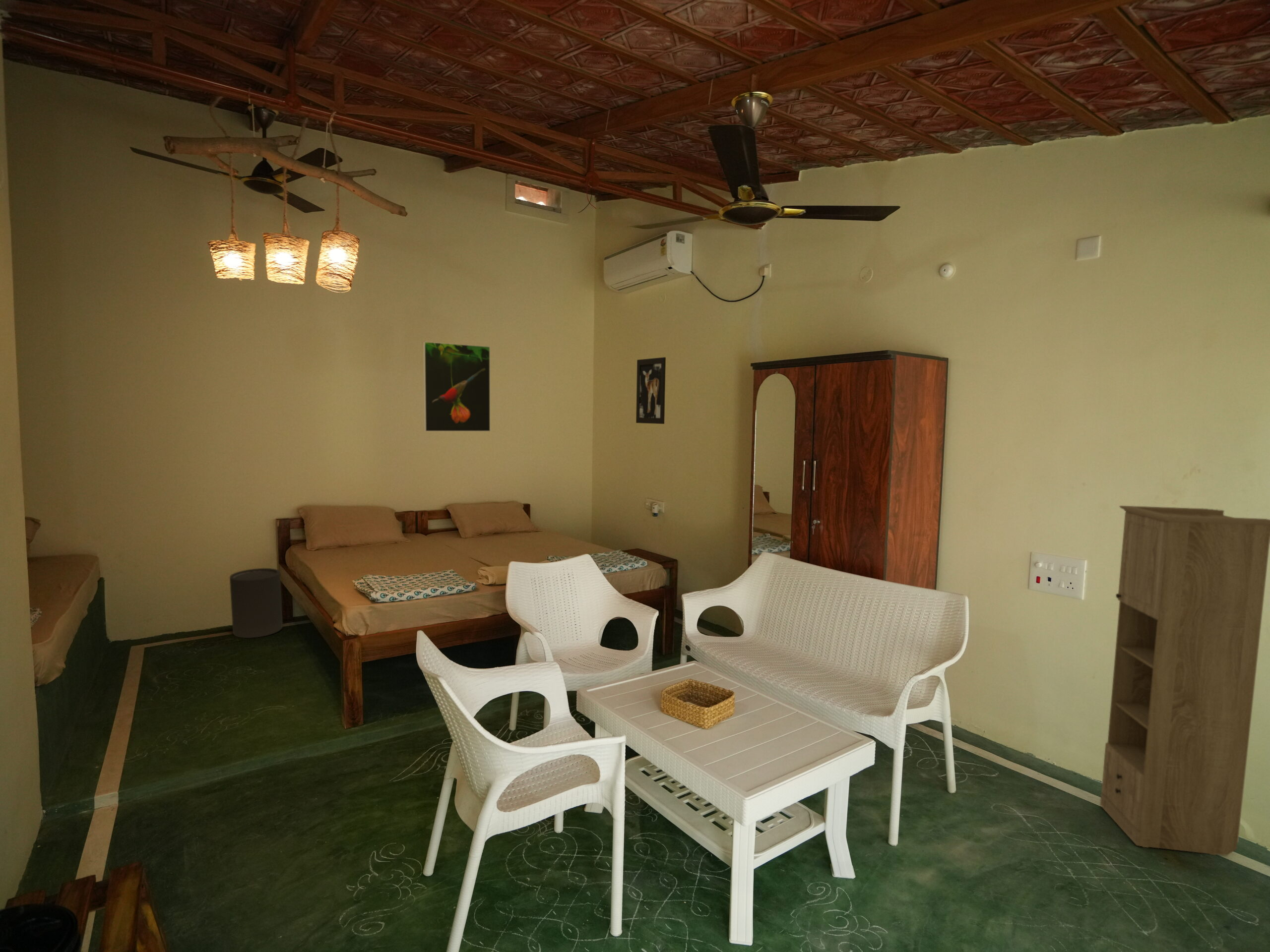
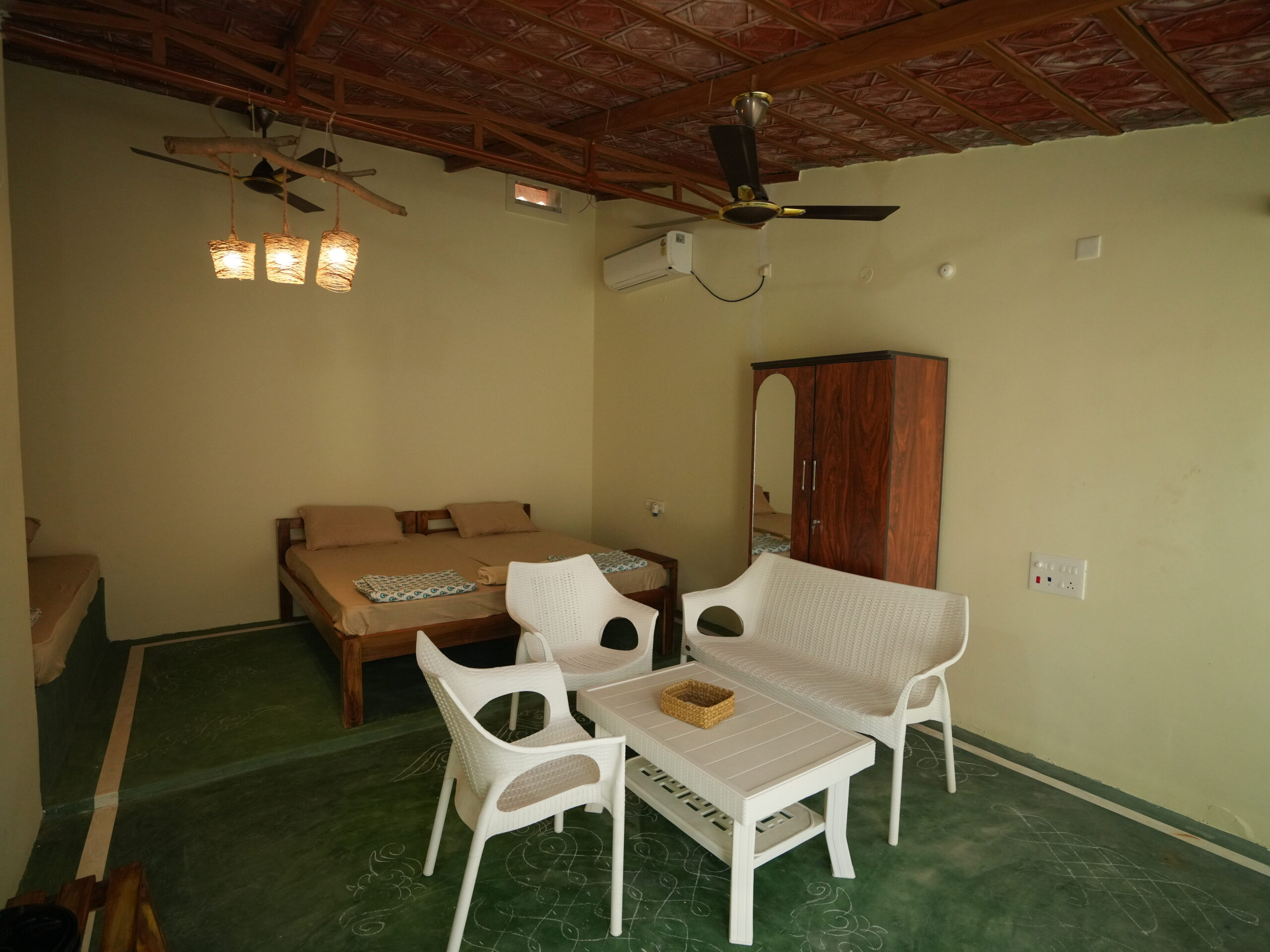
- storage cabinet [1100,505,1270,856]
- trash can [229,568,283,639]
- wall art [635,357,666,424]
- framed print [423,341,491,432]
